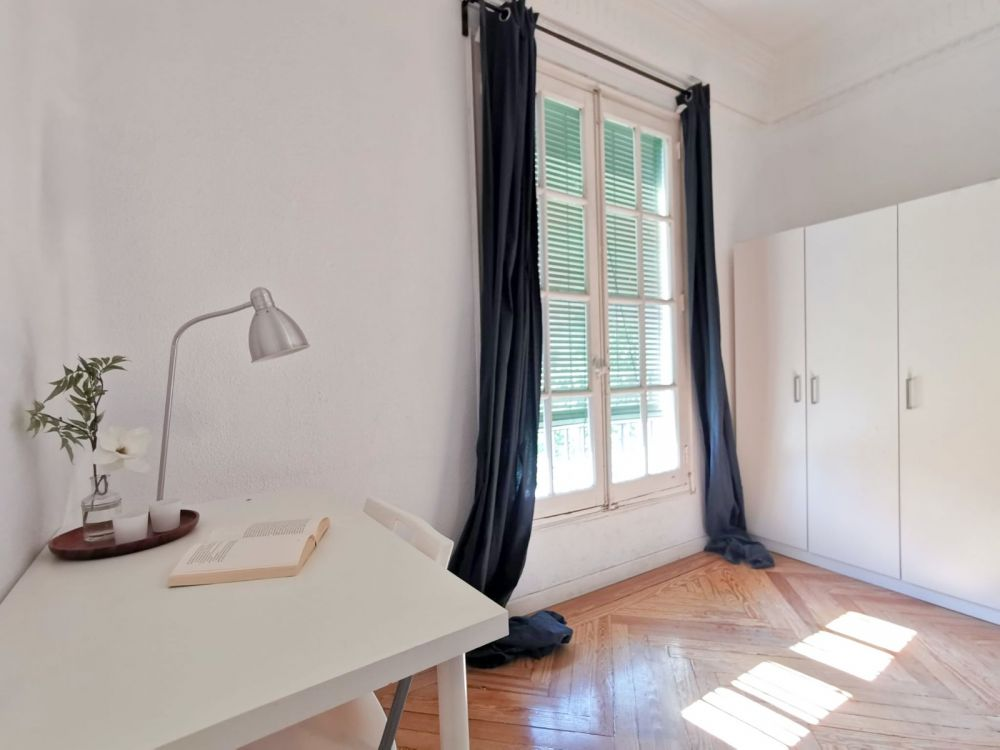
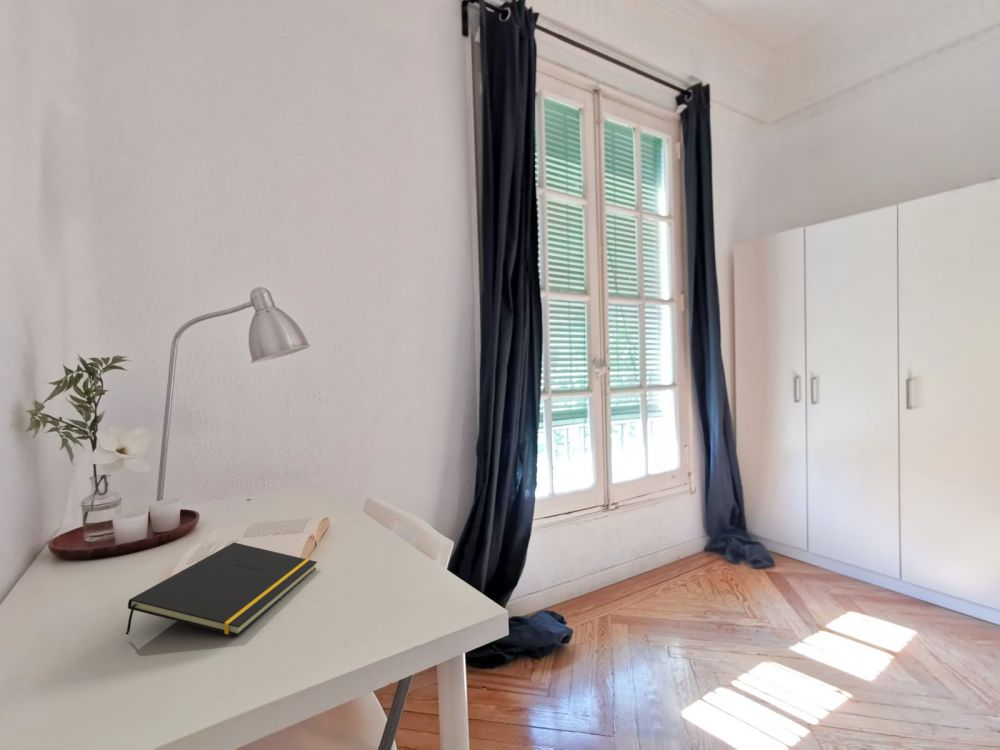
+ notepad [125,542,318,637]
